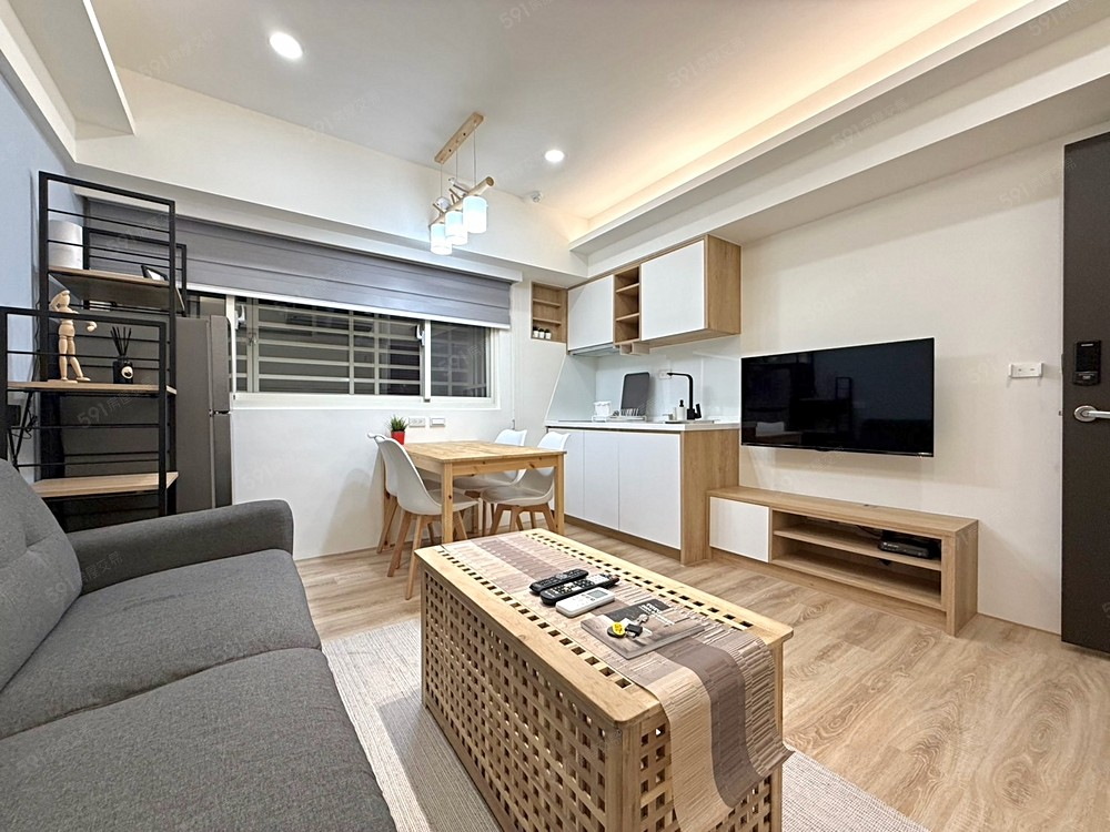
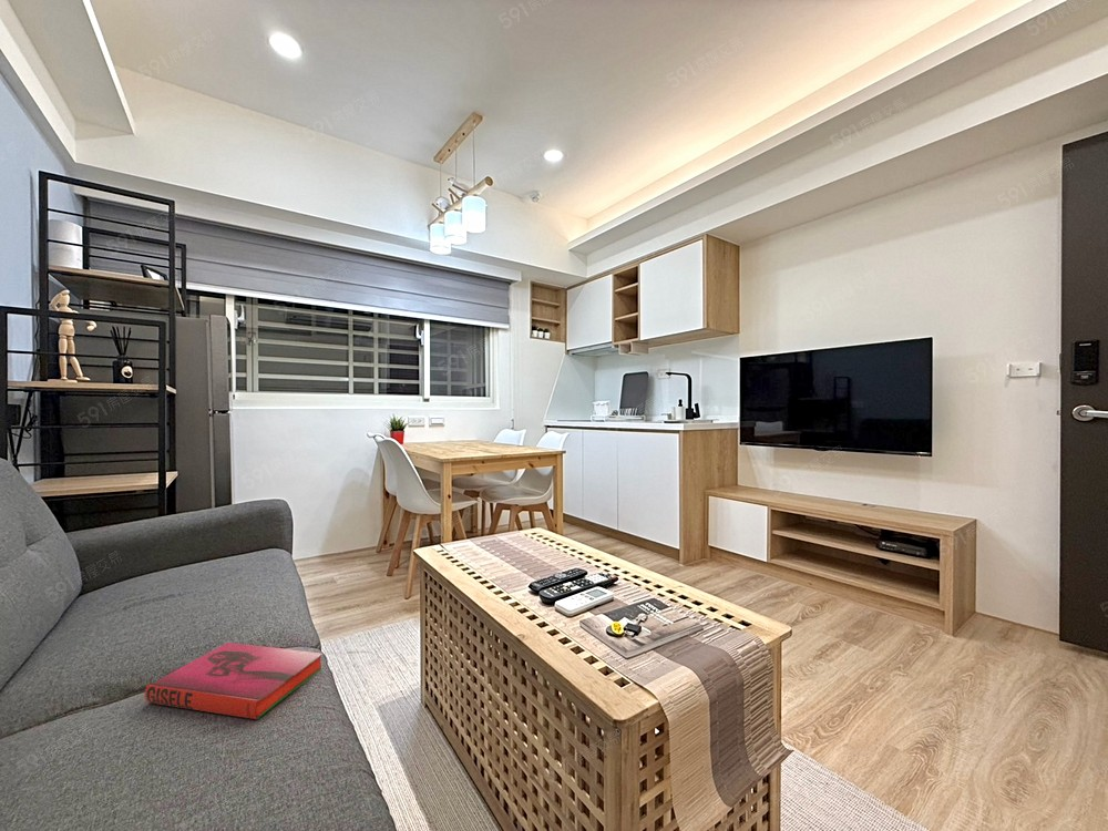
+ hardback book [144,642,325,720]
